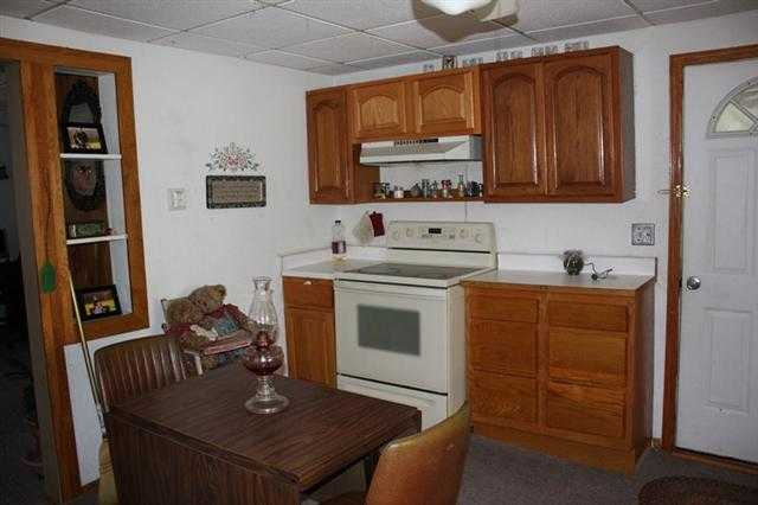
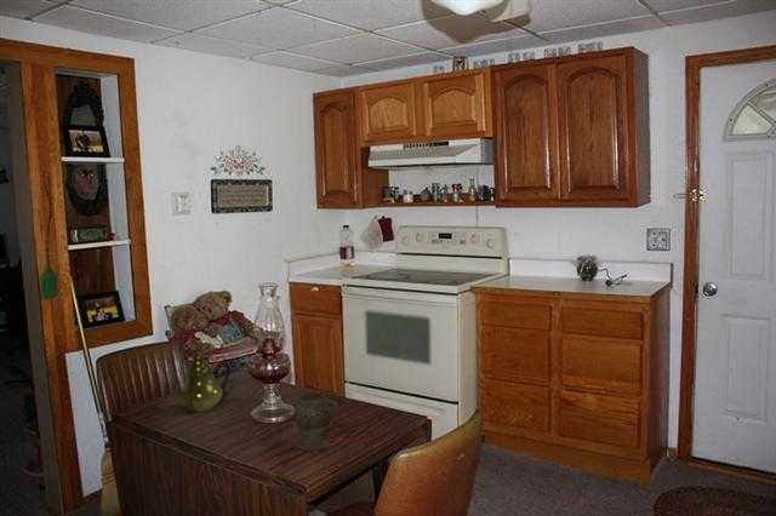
+ mug [293,391,340,453]
+ teapot [169,340,232,413]
